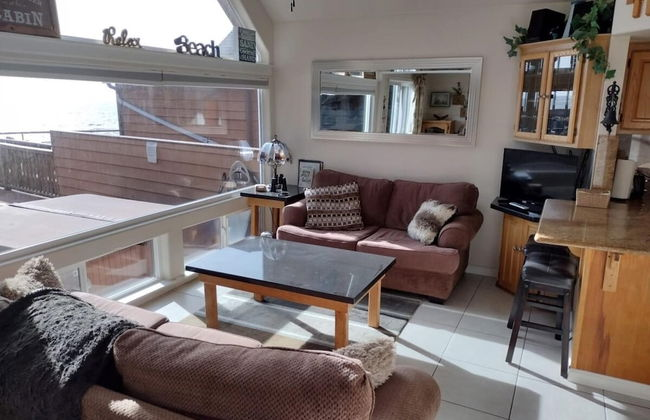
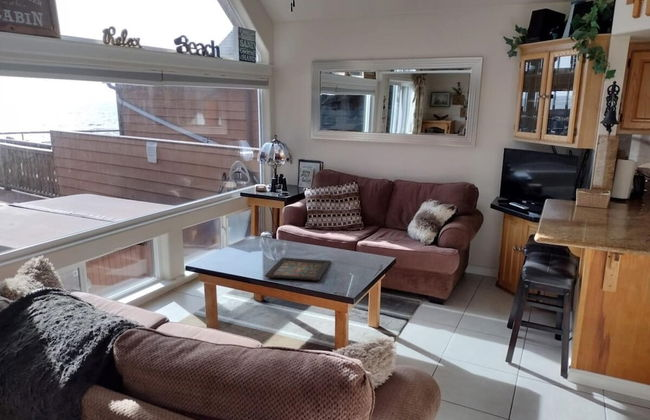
+ icon panel [264,257,332,281]
